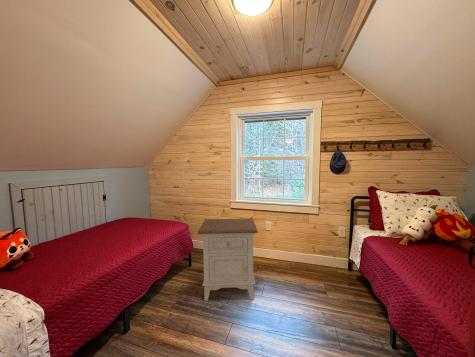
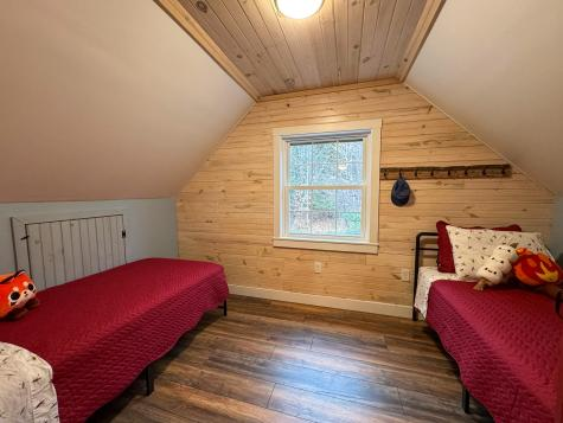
- nightstand [197,217,259,302]
